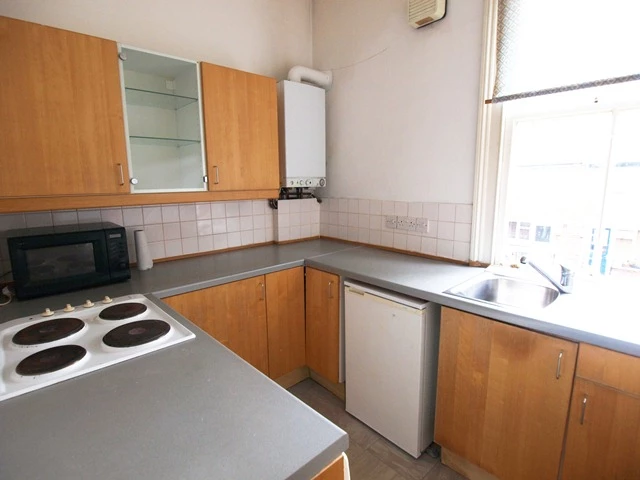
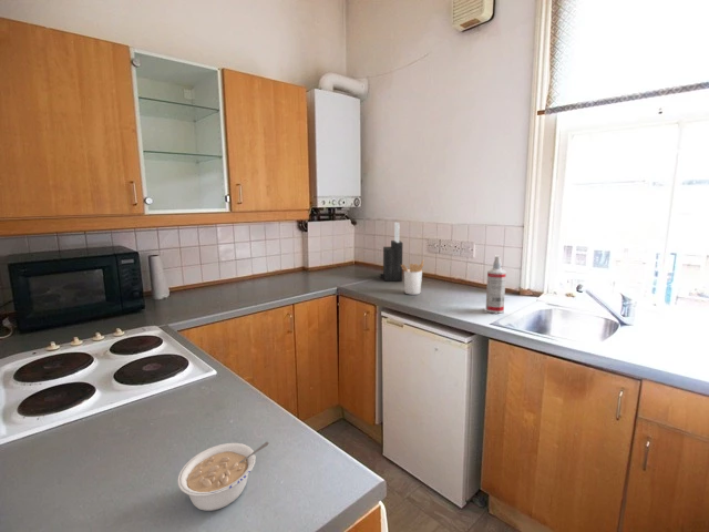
+ spray bottle [485,254,507,314]
+ utensil holder [401,259,424,296]
+ legume [177,441,270,512]
+ knife block [379,222,403,282]
